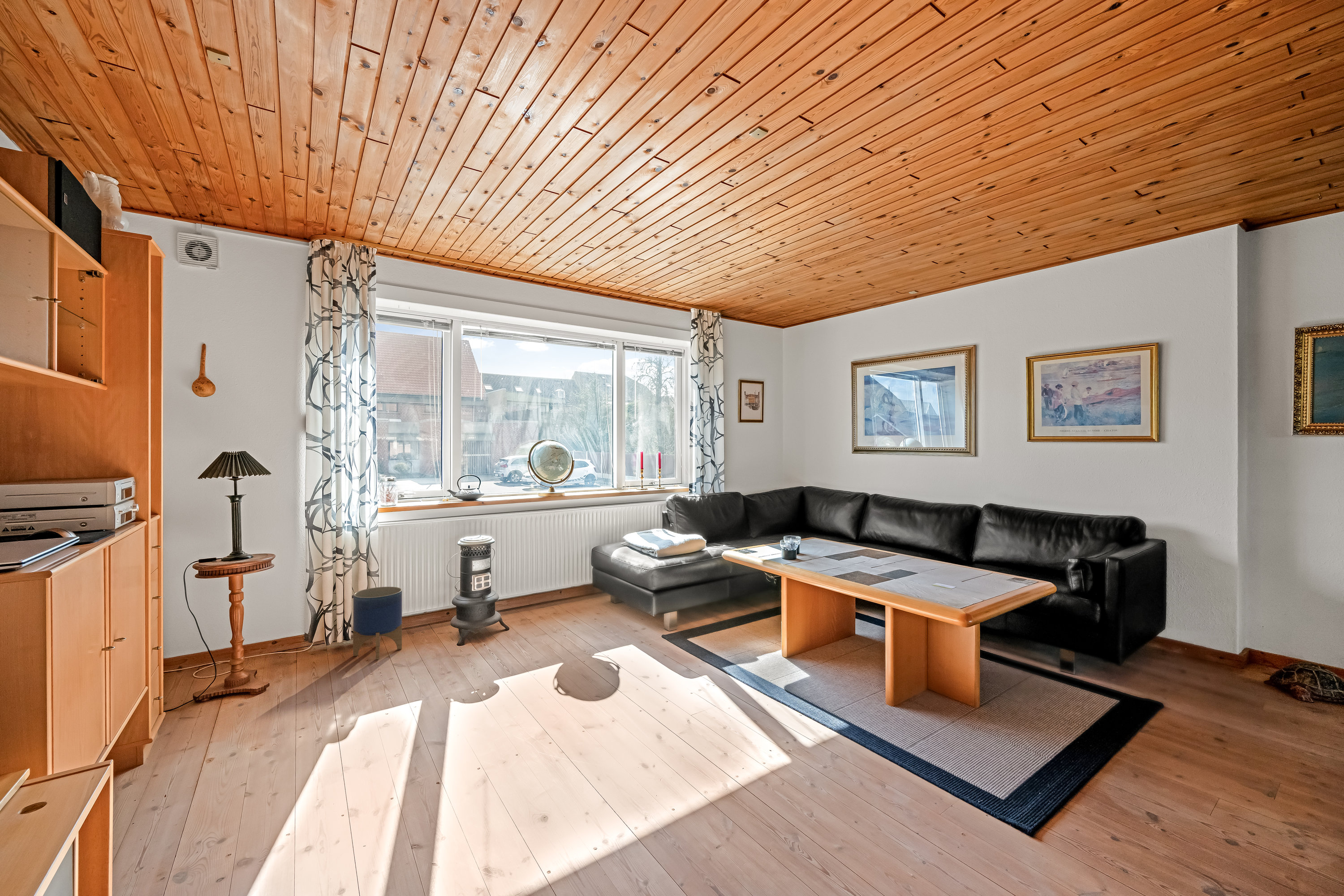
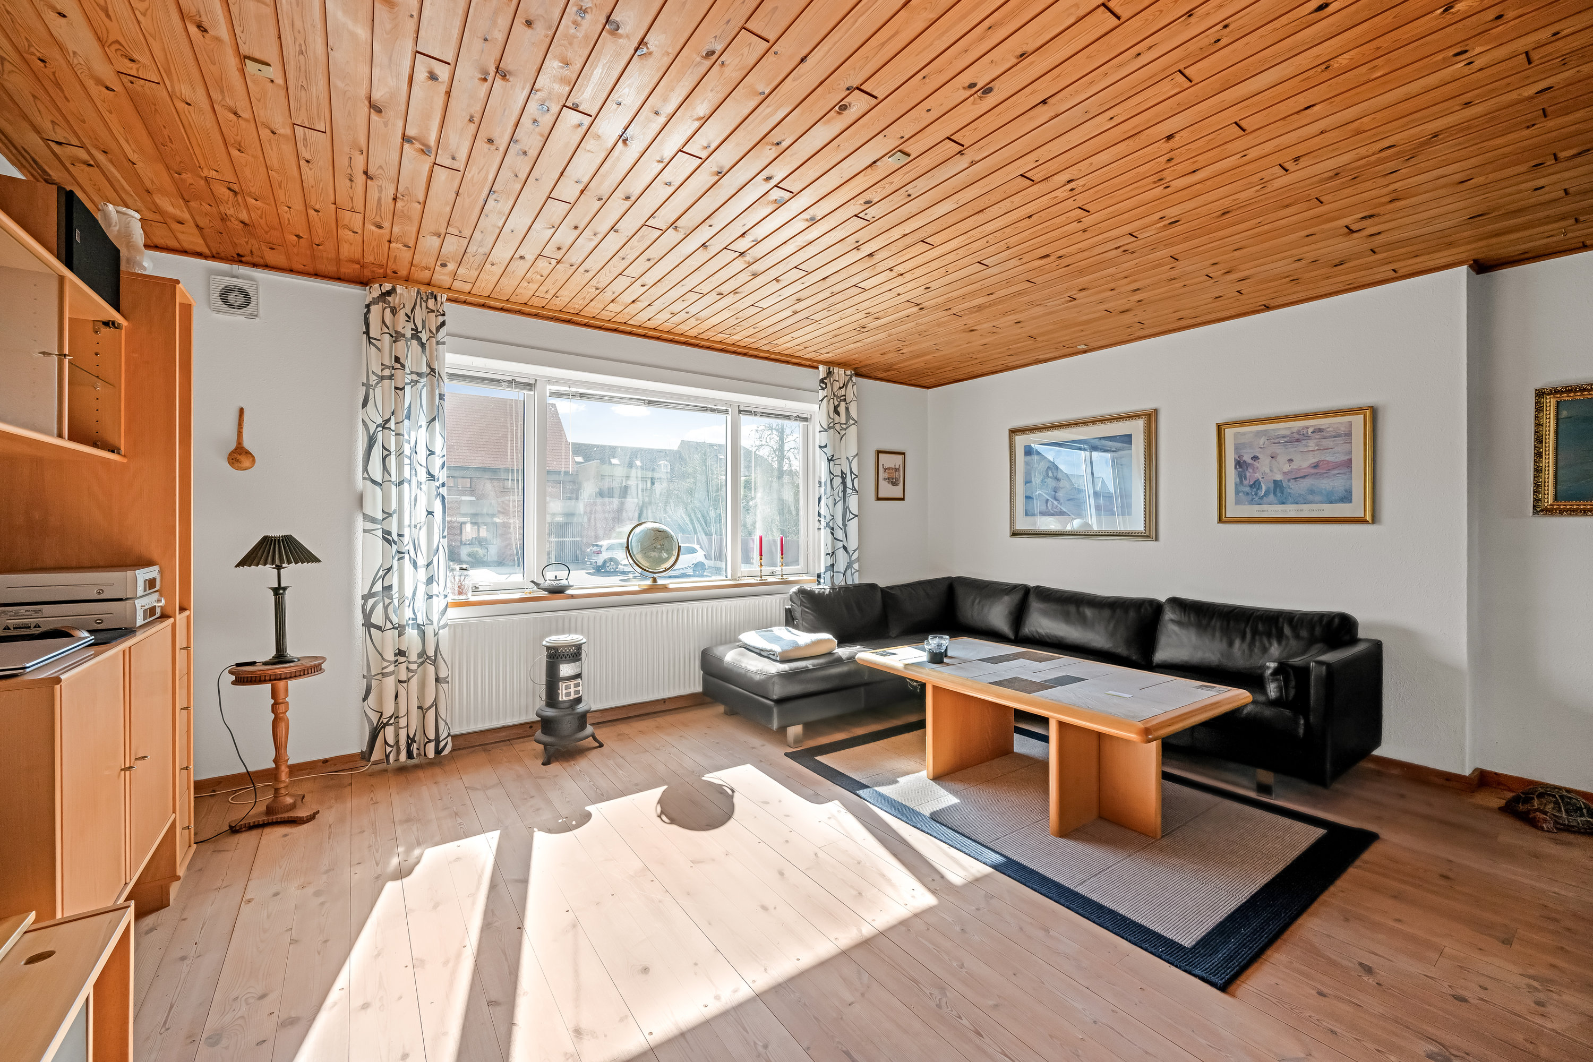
- planter [353,586,402,660]
